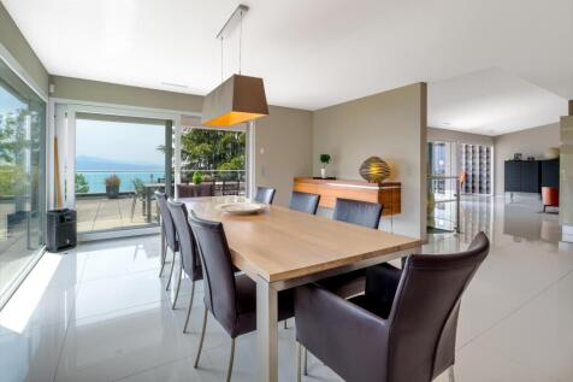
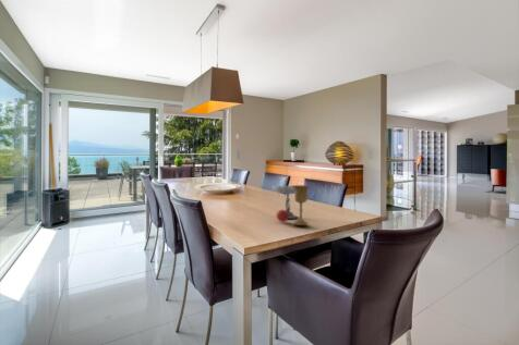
+ goblet [271,184,311,226]
